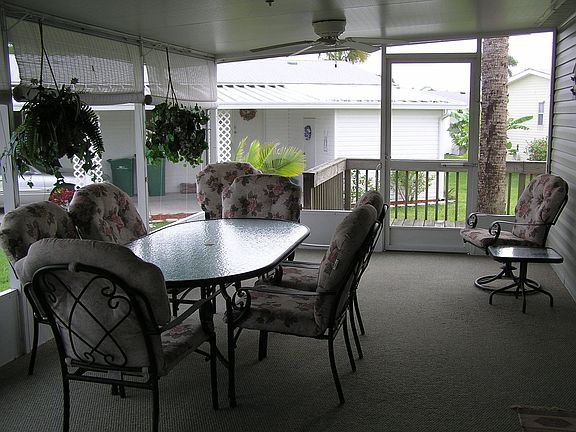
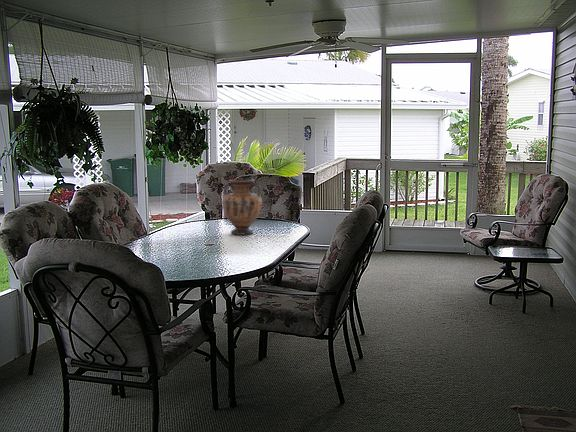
+ vase [221,178,263,236]
